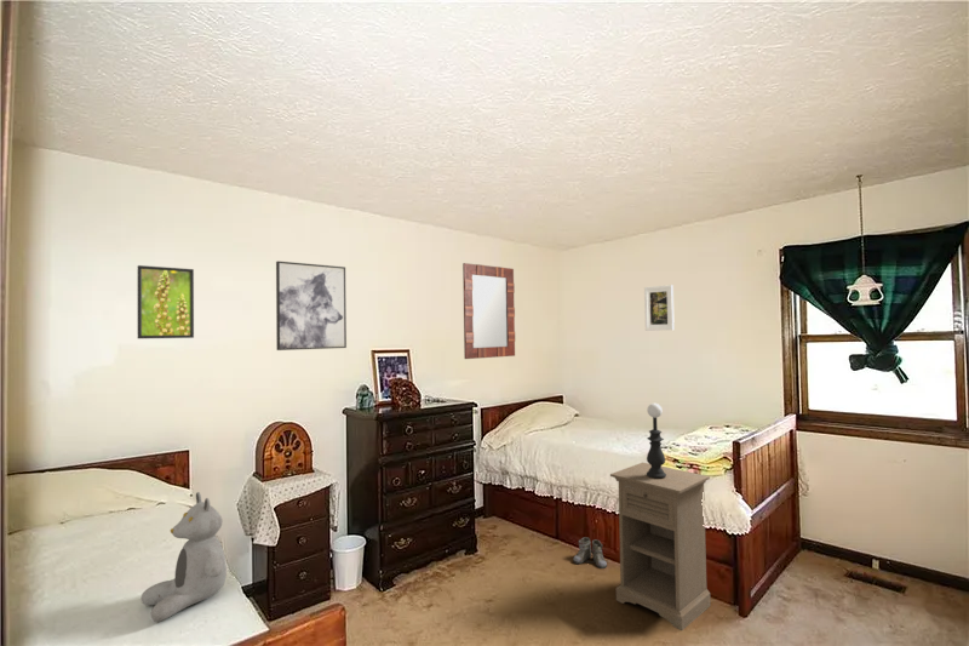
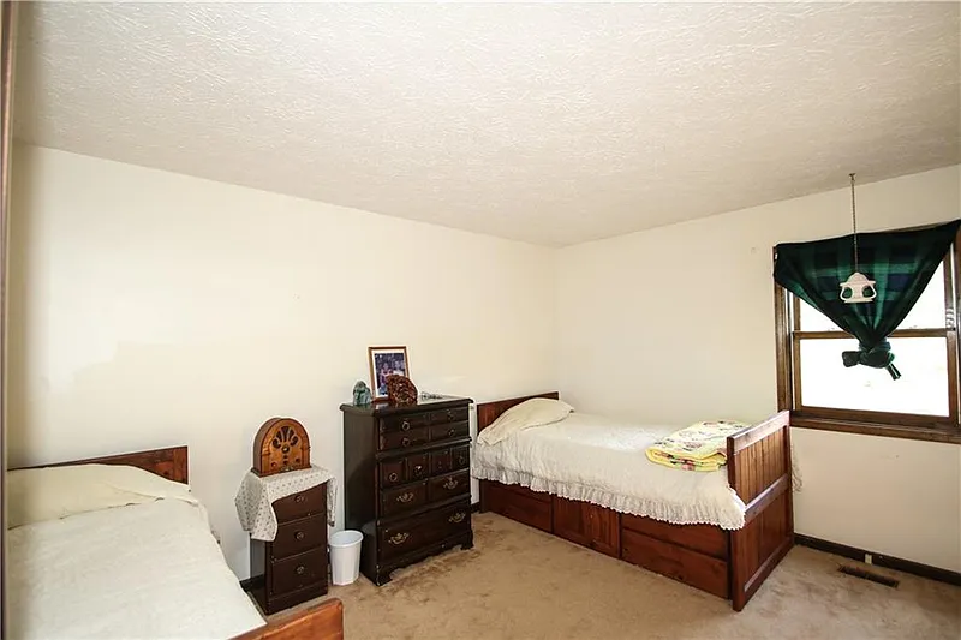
- boots [572,536,608,570]
- nightstand [609,462,712,631]
- home mirror [461,262,516,360]
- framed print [643,284,676,332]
- table lamp [646,402,666,479]
- wall art [275,261,348,351]
- teddy bear [141,491,228,623]
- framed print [137,264,195,339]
